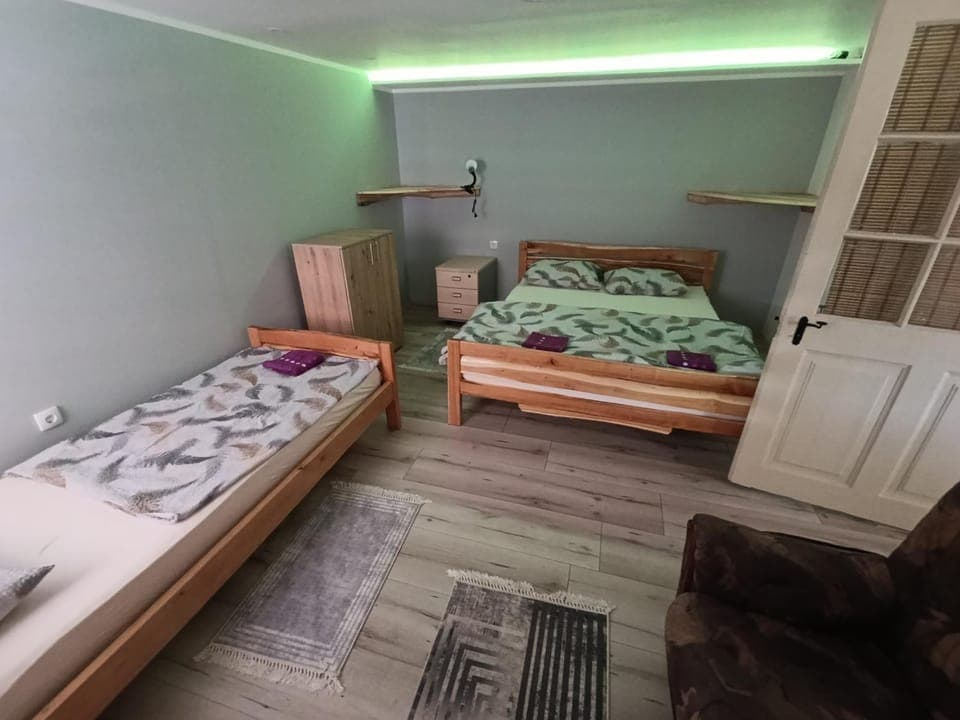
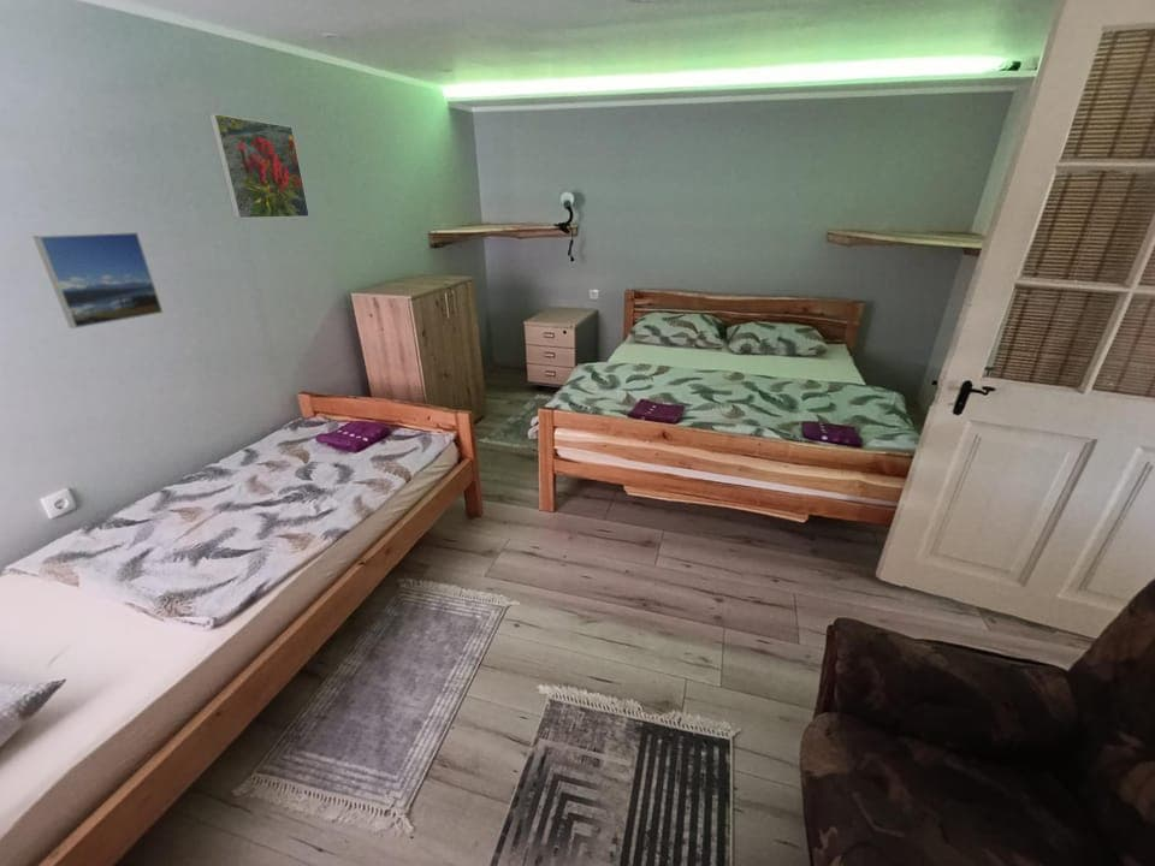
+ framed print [31,231,165,330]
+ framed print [208,112,310,220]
